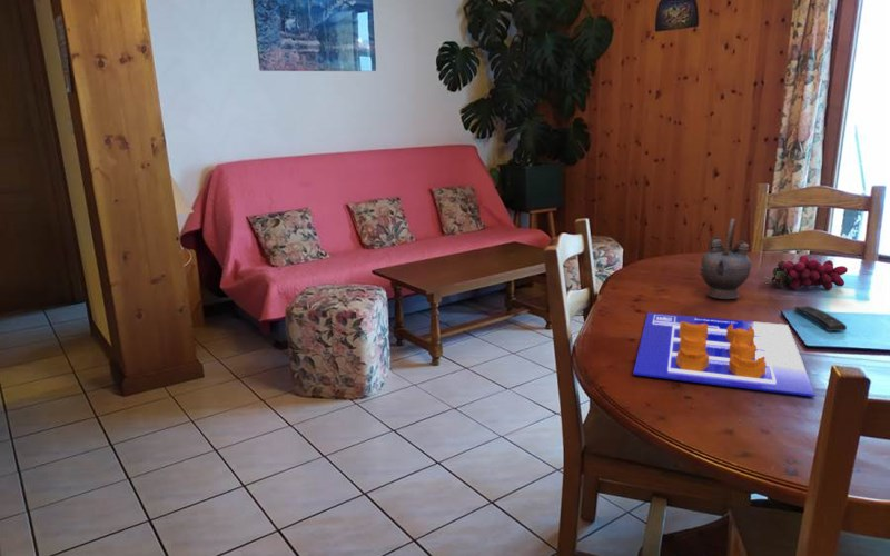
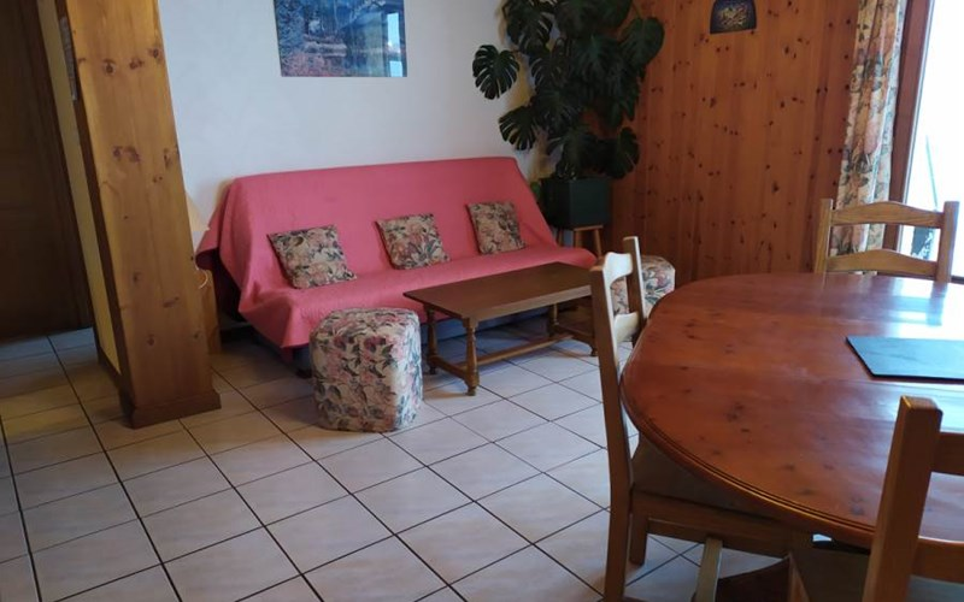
- teapot [699,218,752,300]
- grapes [763,255,849,291]
- remote control [793,305,848,332]
- poster [632,311,817,398]
